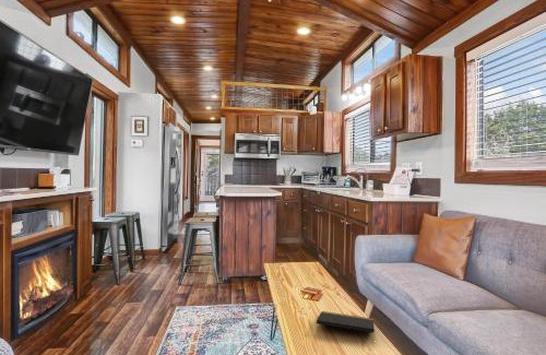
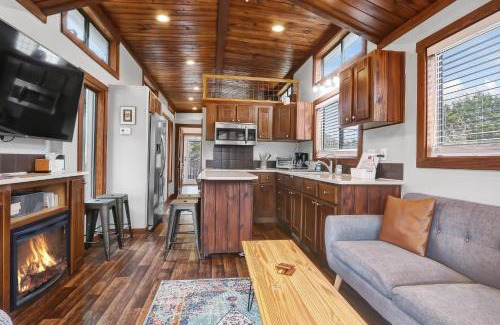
- notepad [316,310,377,340]
